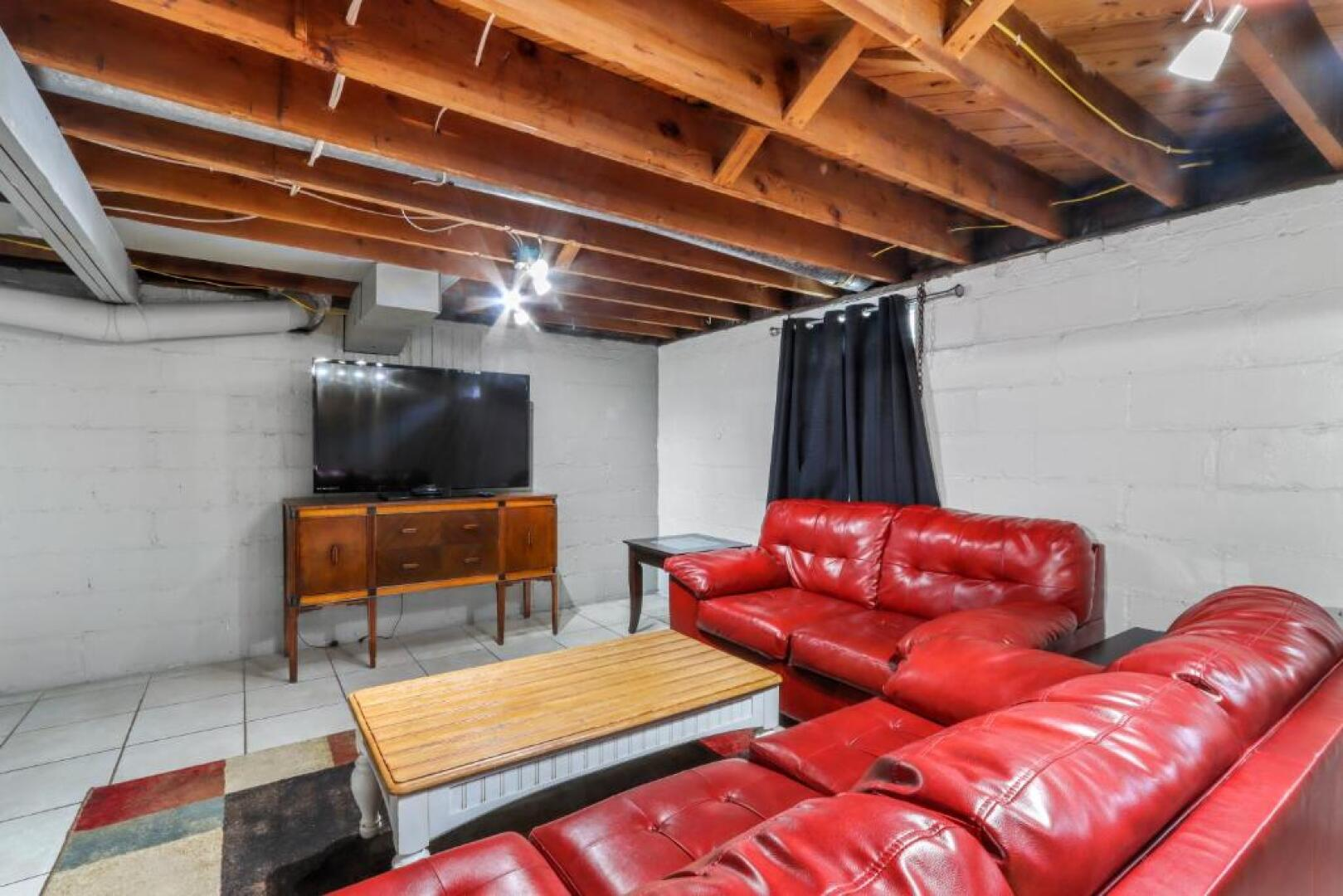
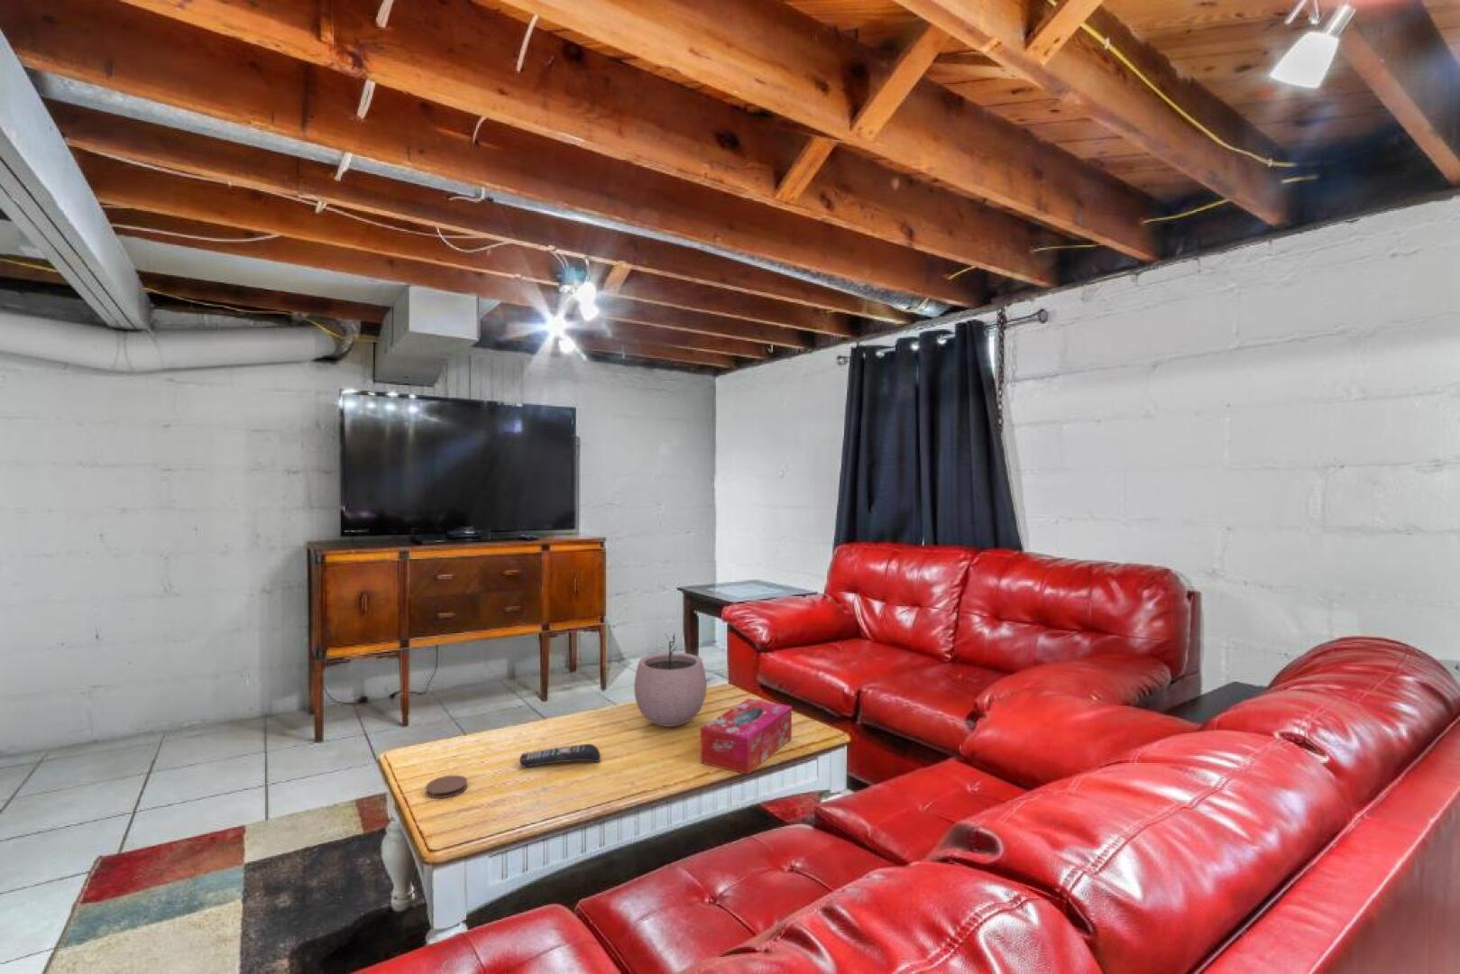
+ tissue box [700,698,793,775]
+ remote control [519,744,601,769]
+ plant pot [633,633,708,728]
+ coaster [425,775,469,799]
